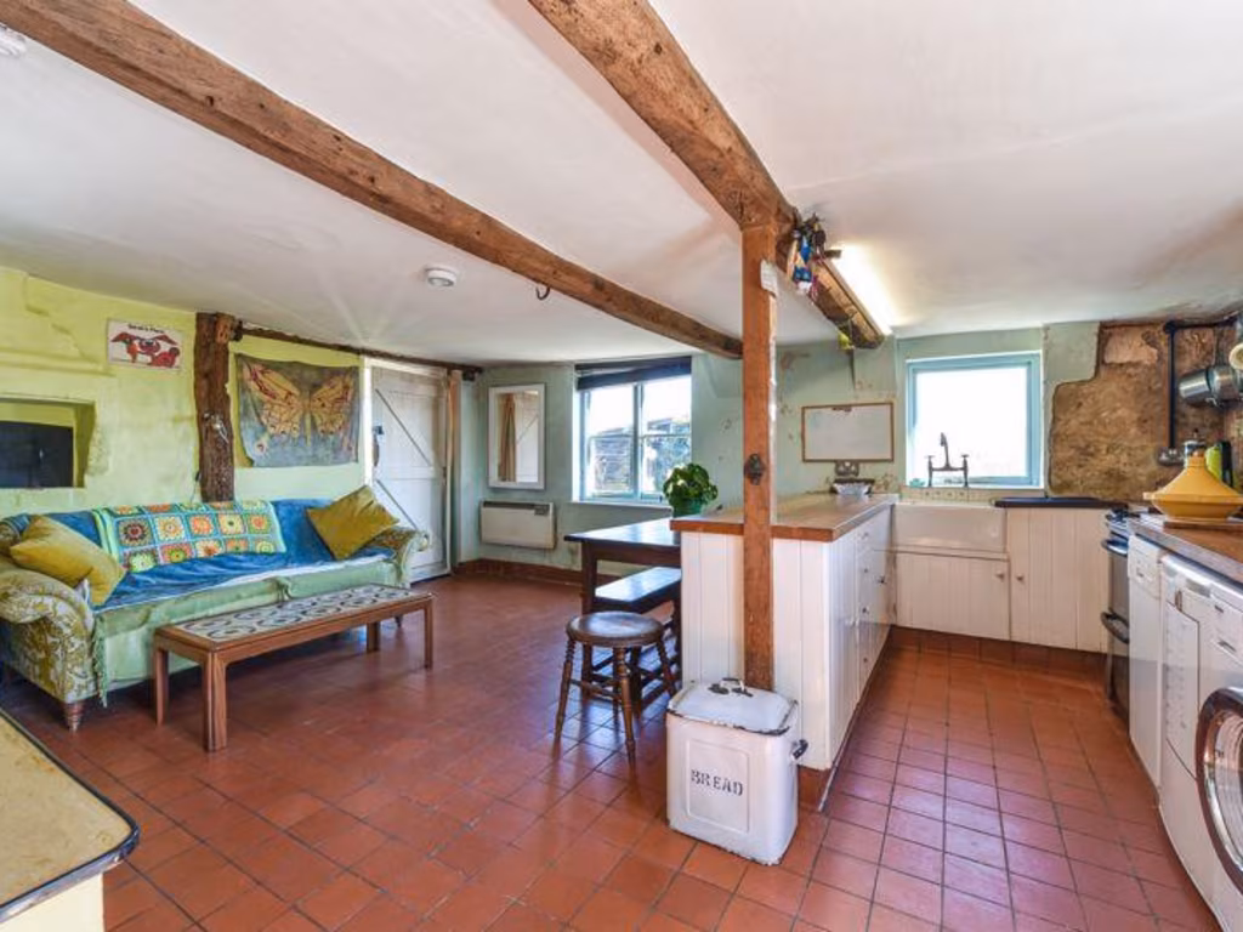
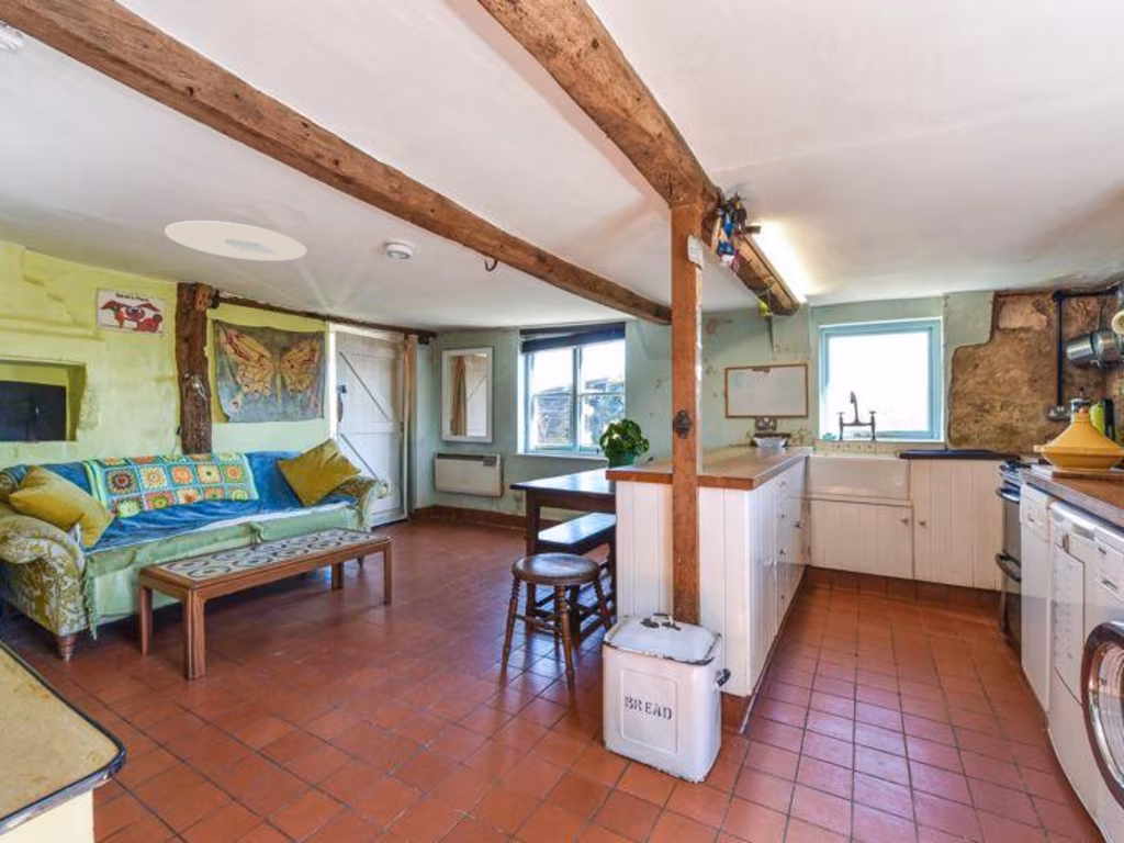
+ ceiling light [164,220,307,262]
